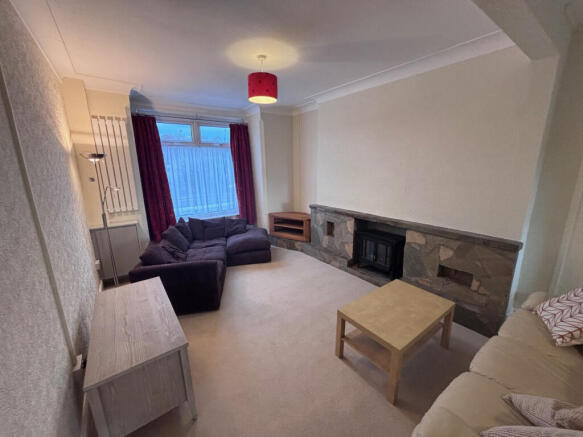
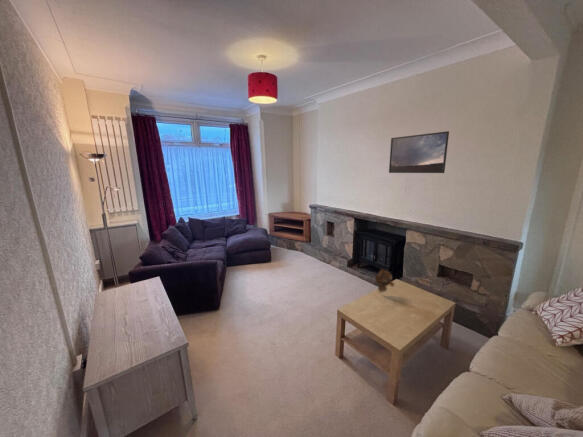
+ plant [374,268,396,293]
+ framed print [388,130,450,174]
